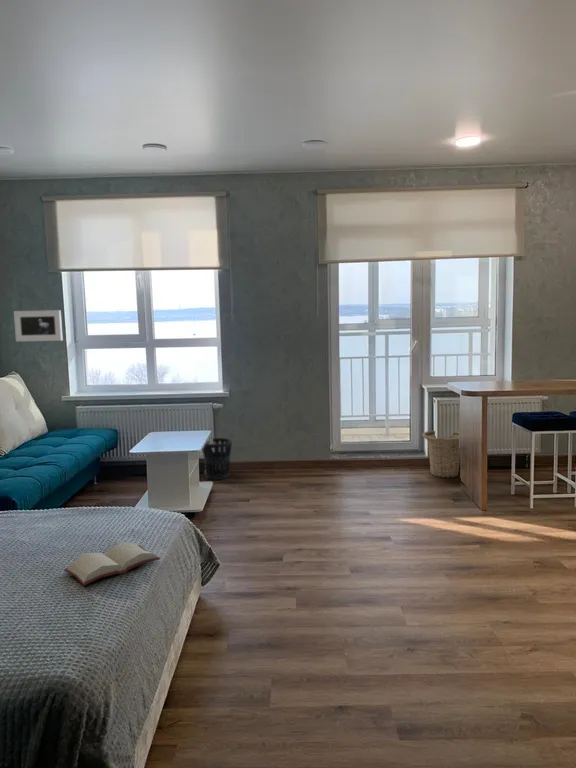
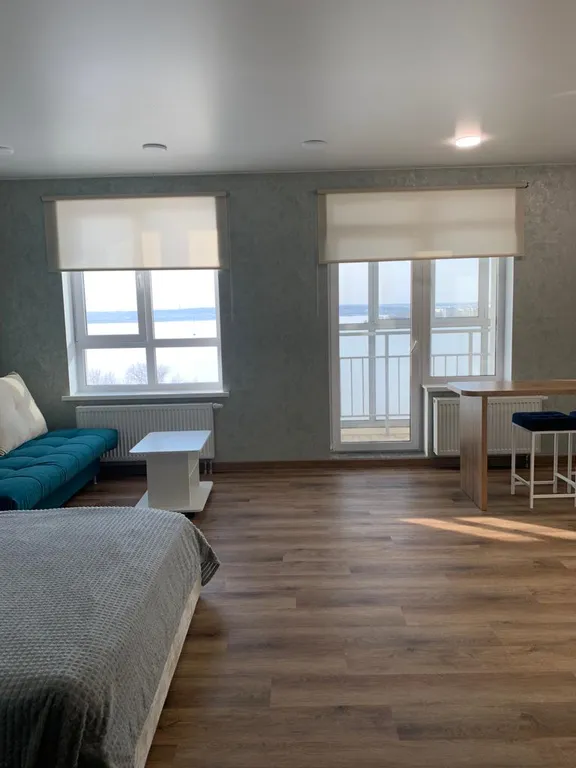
- wastebasket [201,437,233,481]
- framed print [13,309,64,343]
- hardback book [63,541,161,586]
- basket [422,429,461,479]
